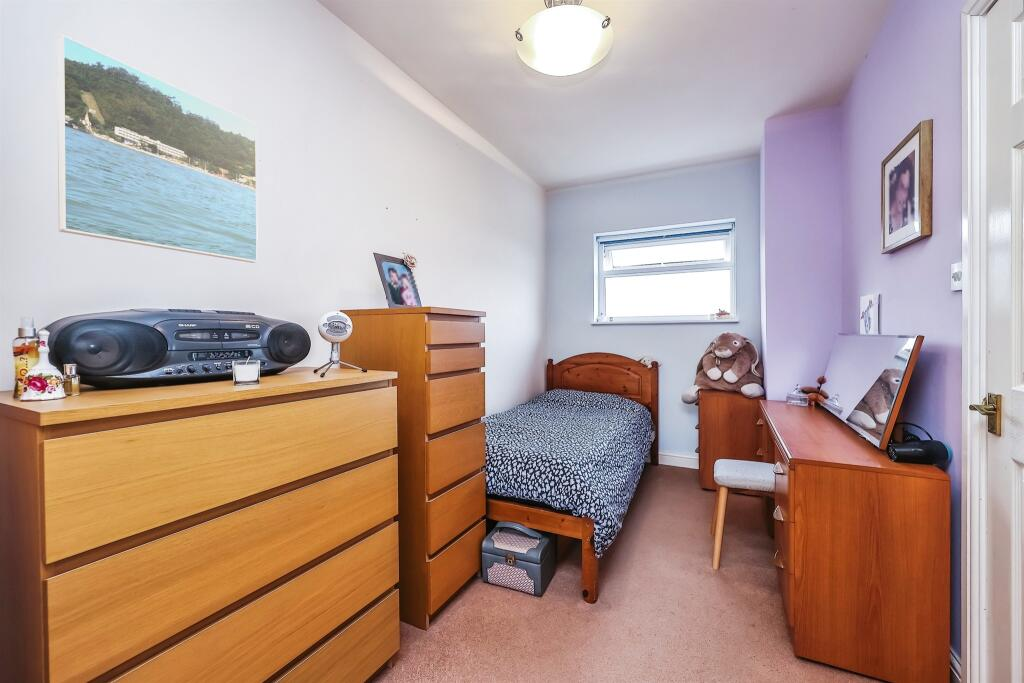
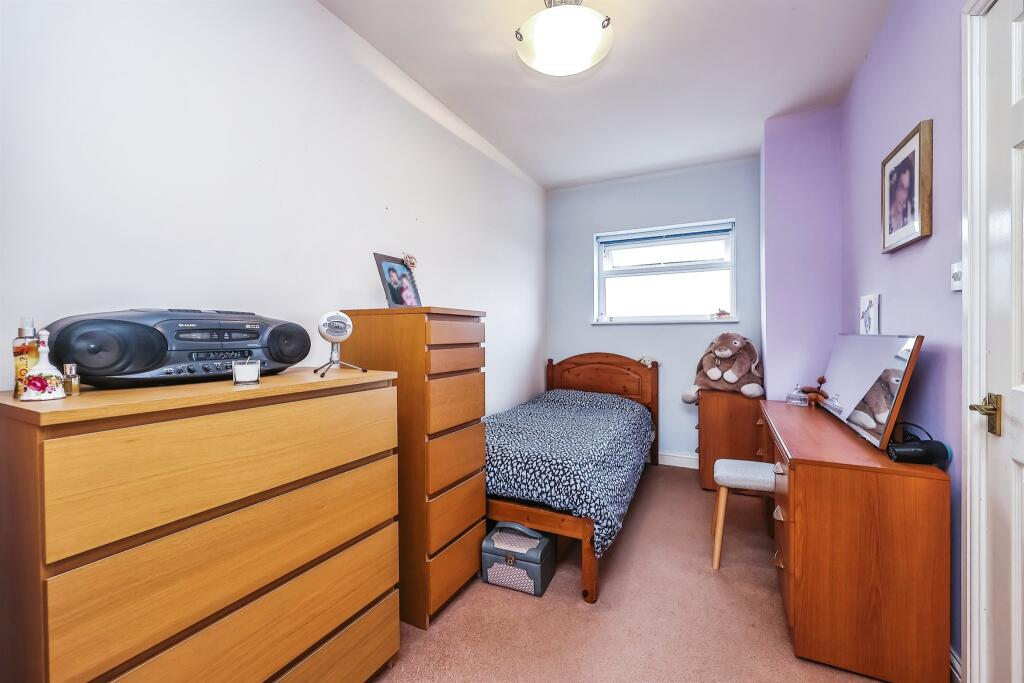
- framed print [56,33,259,264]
